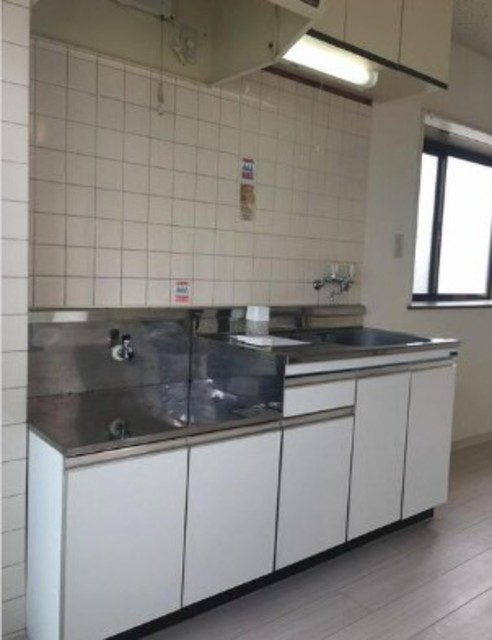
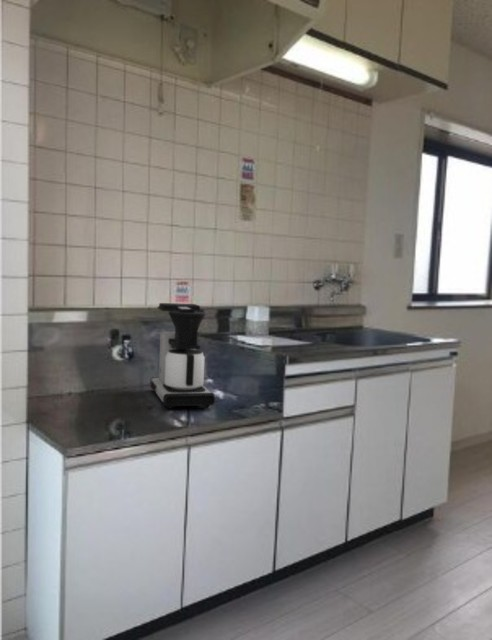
+ coffee maker [149,302,216,410]
